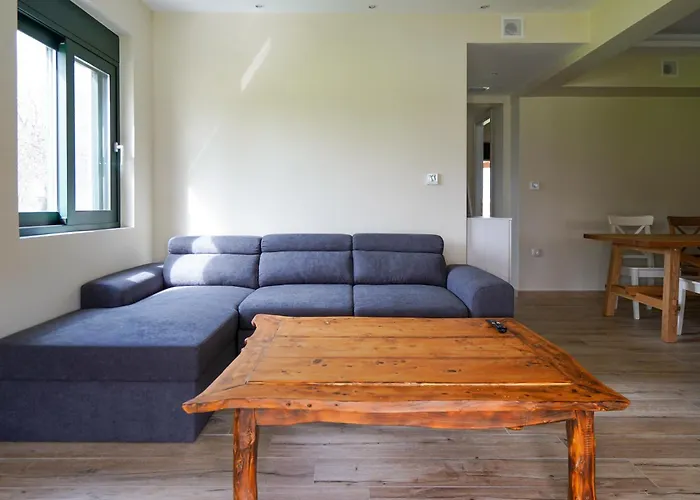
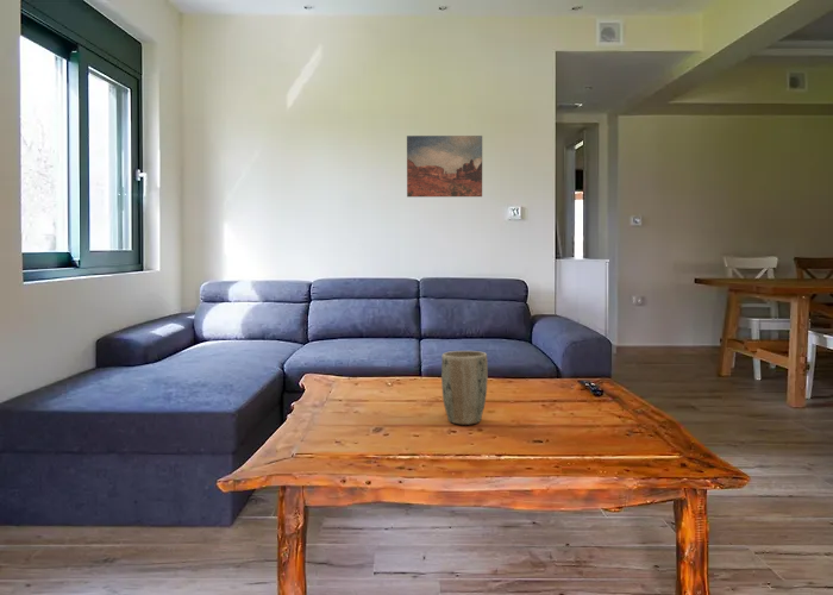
+ plant pot [440,350,489,426]
+ wall art [406,134,483,198]
